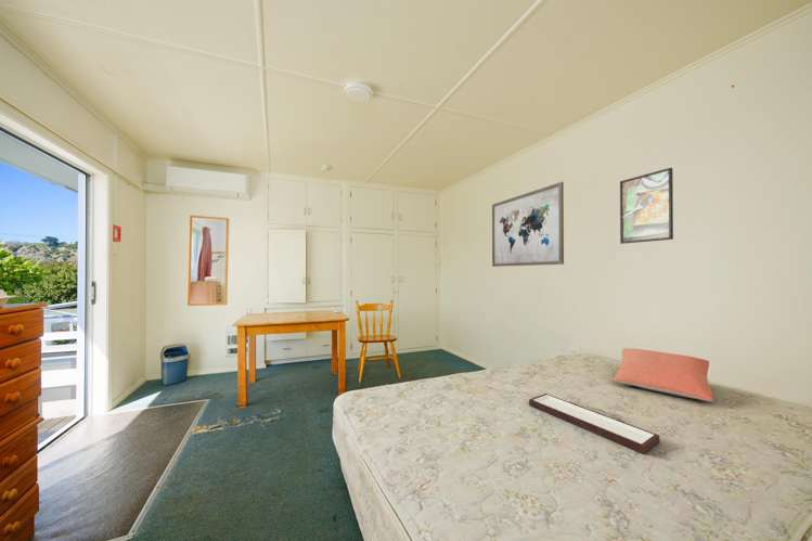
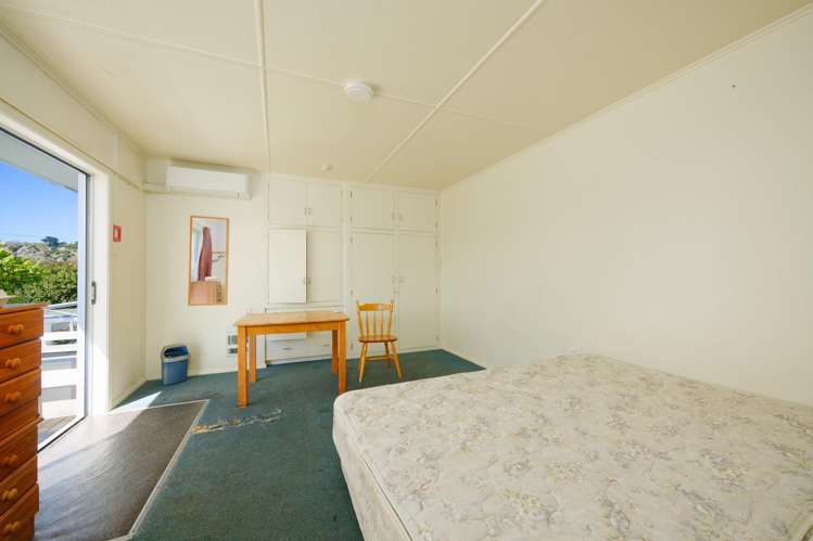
- pillow [611,347,714,402]
- wall art [491,181,565,268]
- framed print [619,167,674,245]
- tray [528,392,660,455]
